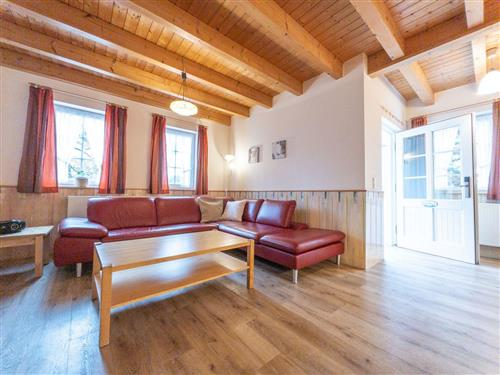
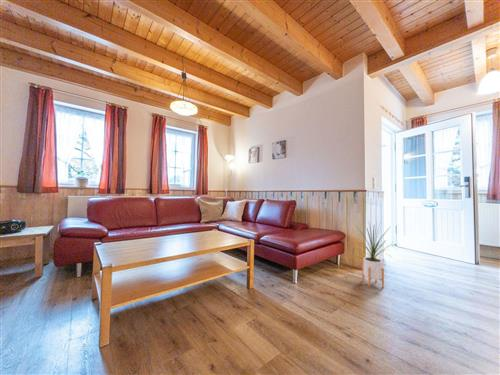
+ house plant [354,220,392,289]
